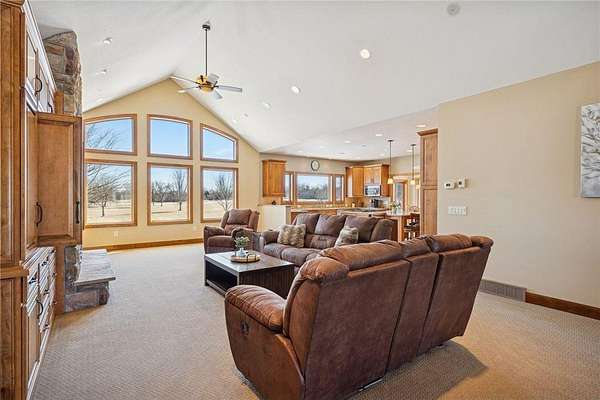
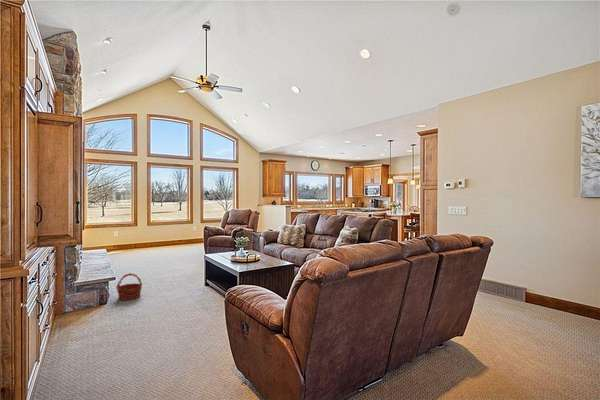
+ basket [115,272,143,301]
